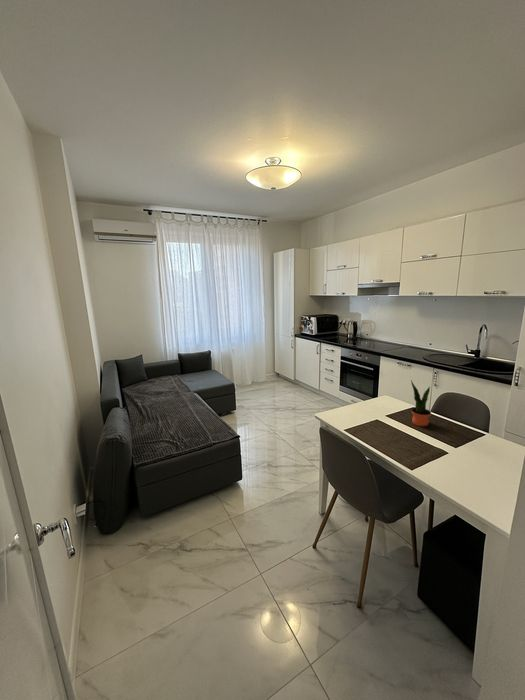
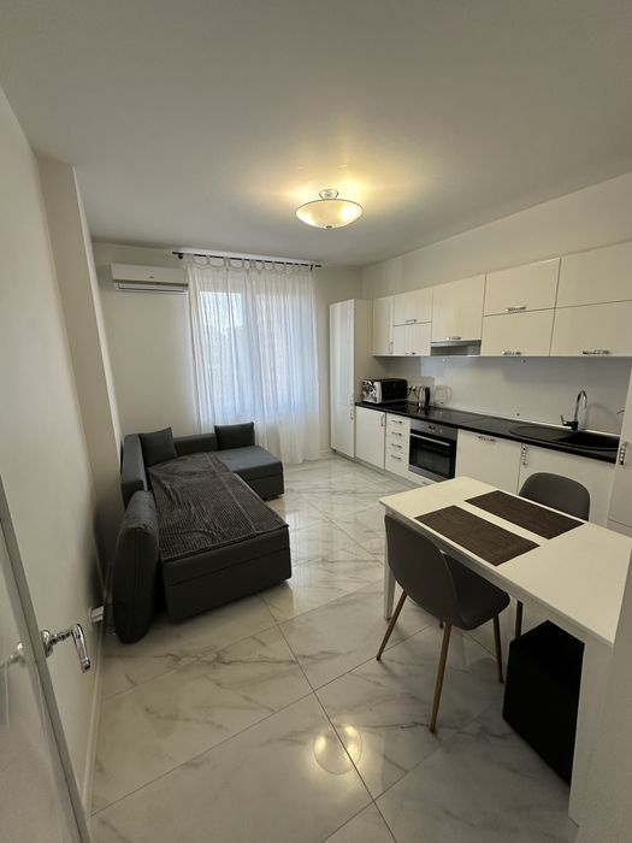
- potted plant [410,379,432,427]
